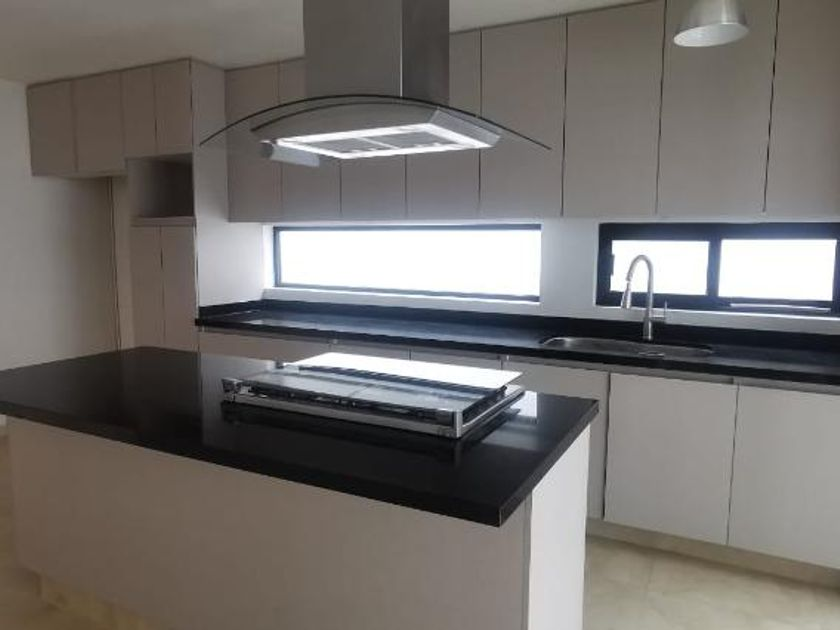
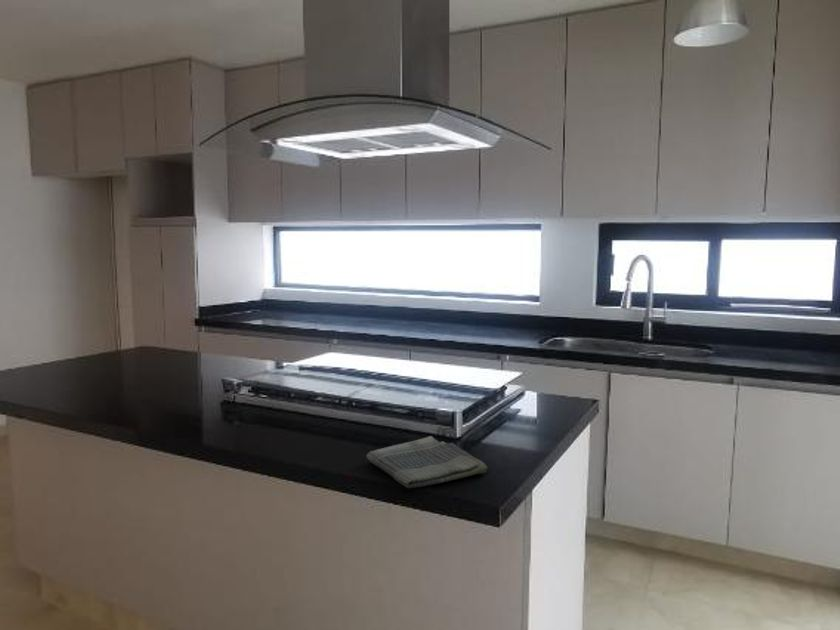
+ dish towel [365,435,489,489]
